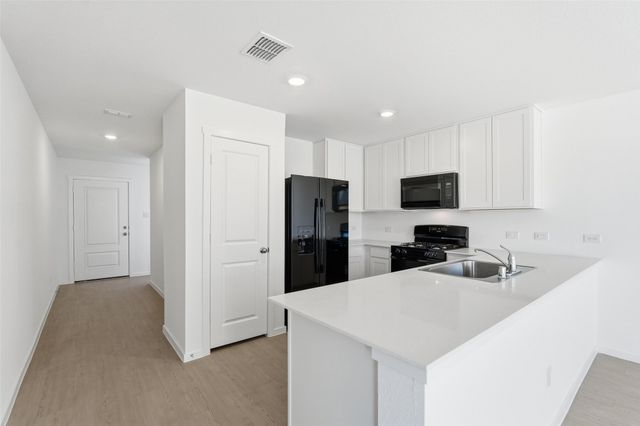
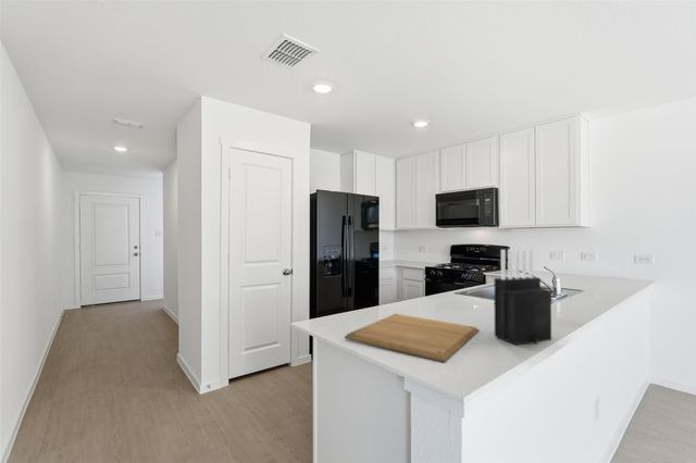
+ chopping board [344,313,480,363]
+ knife block [494,248,552,346]
